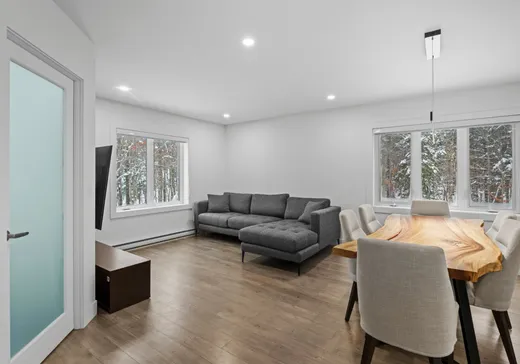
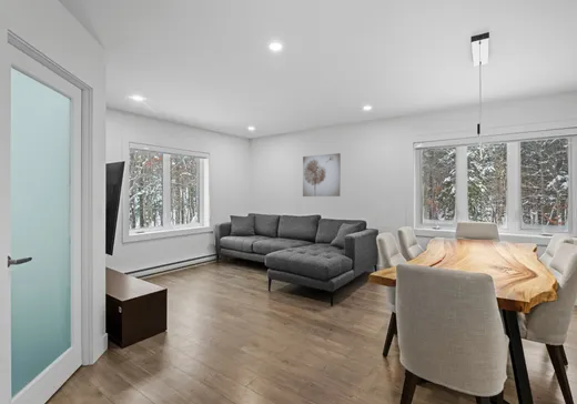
+ wall art [302,152,342,198]
